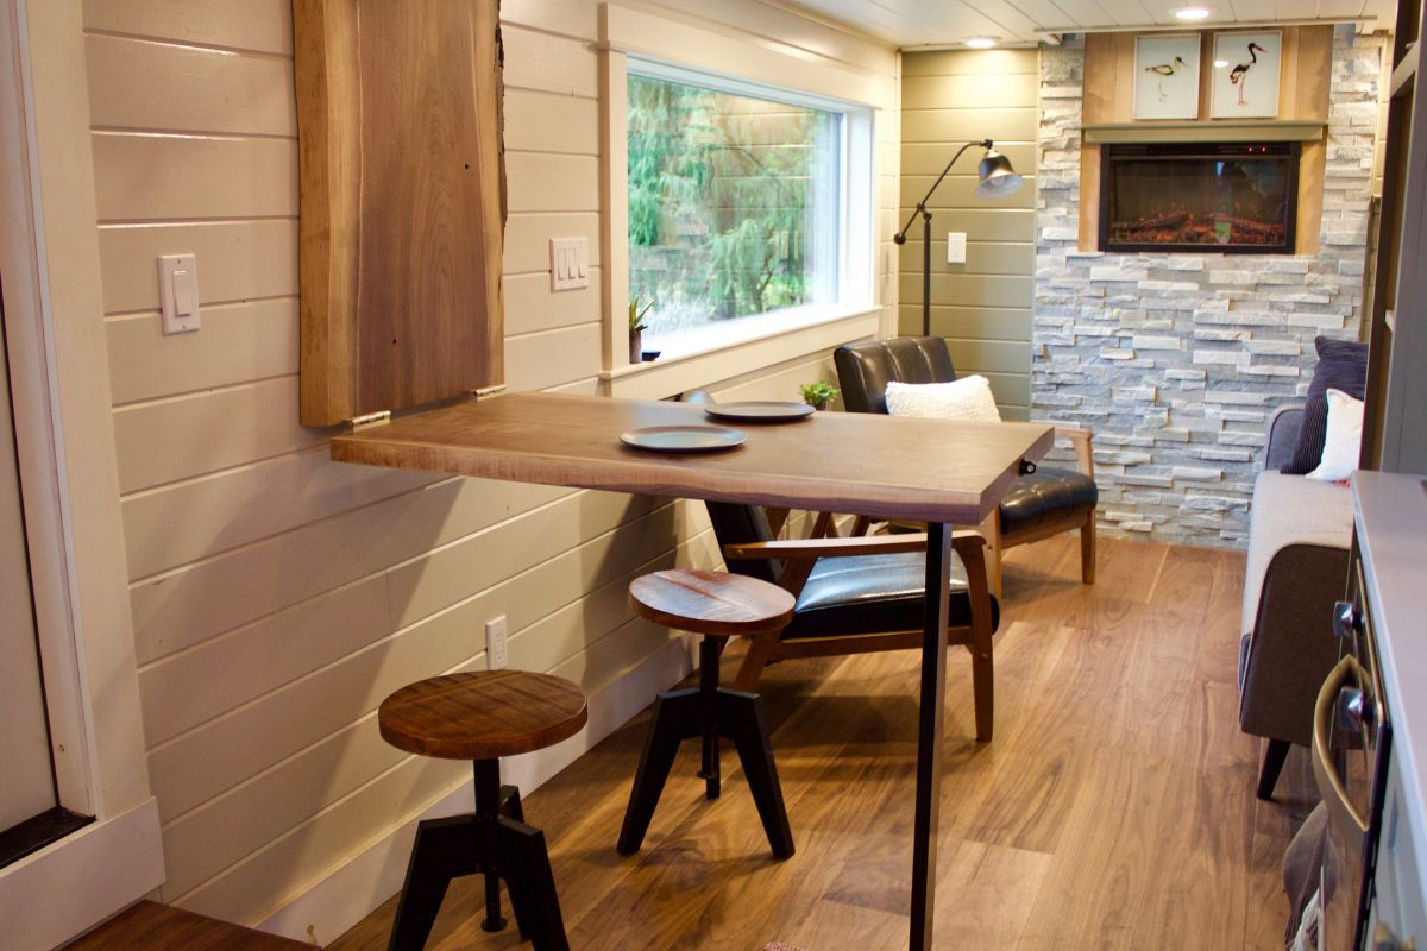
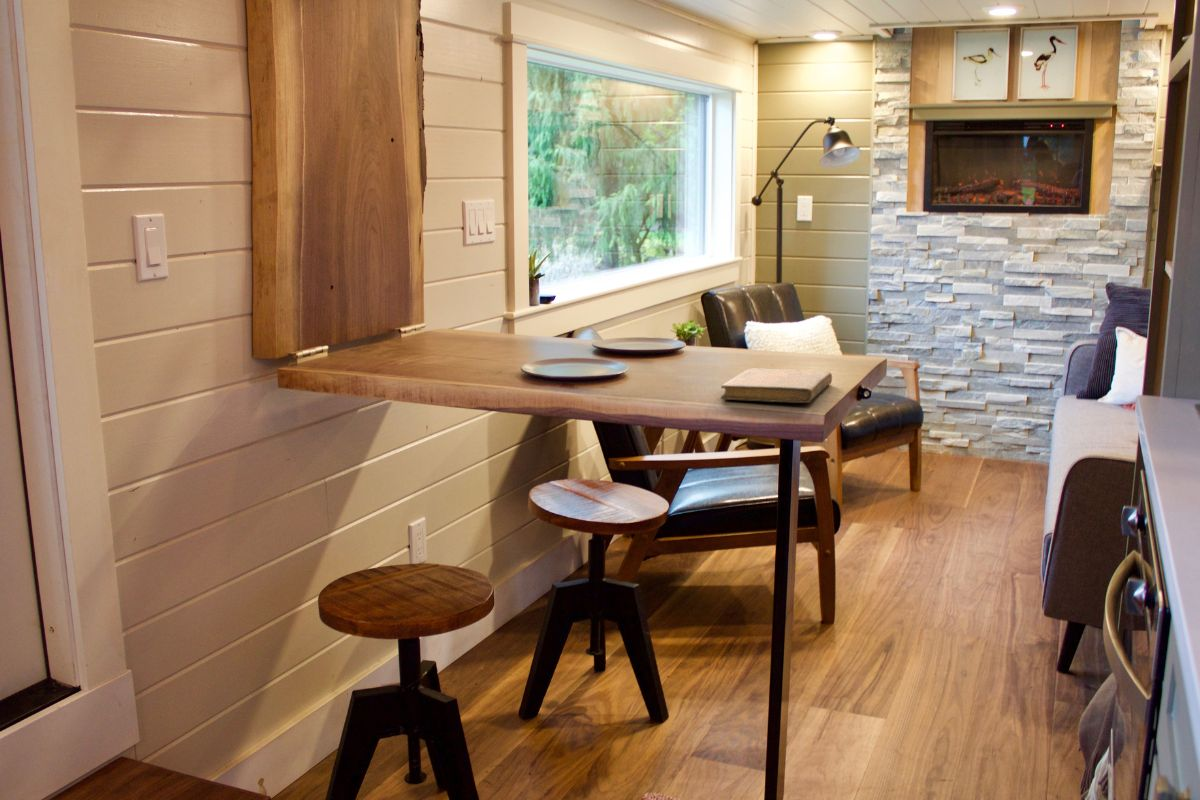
+ notebook [720,367,833,404]
